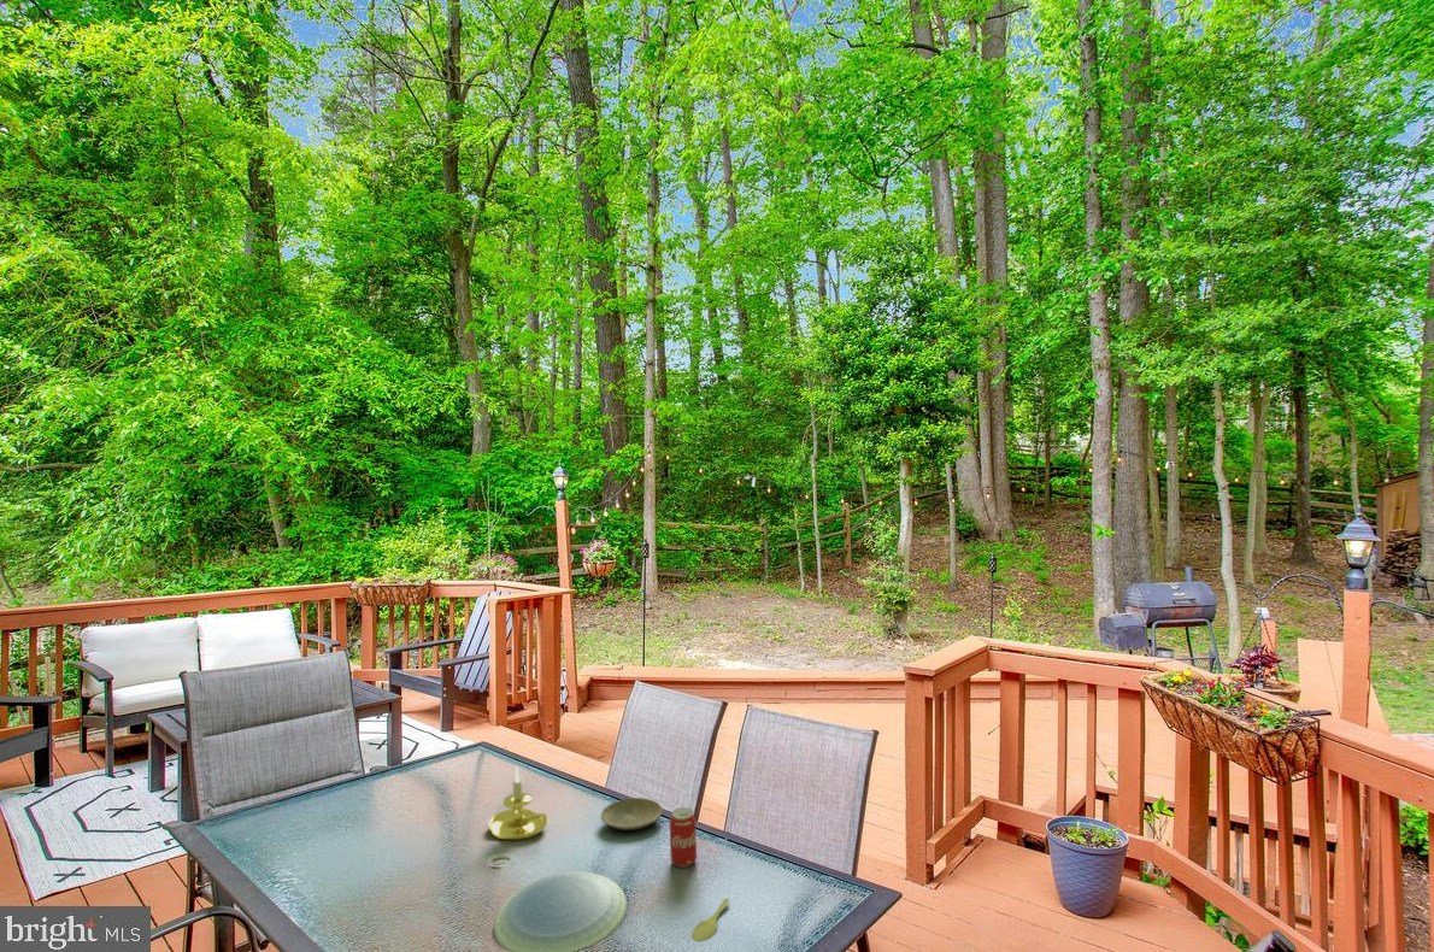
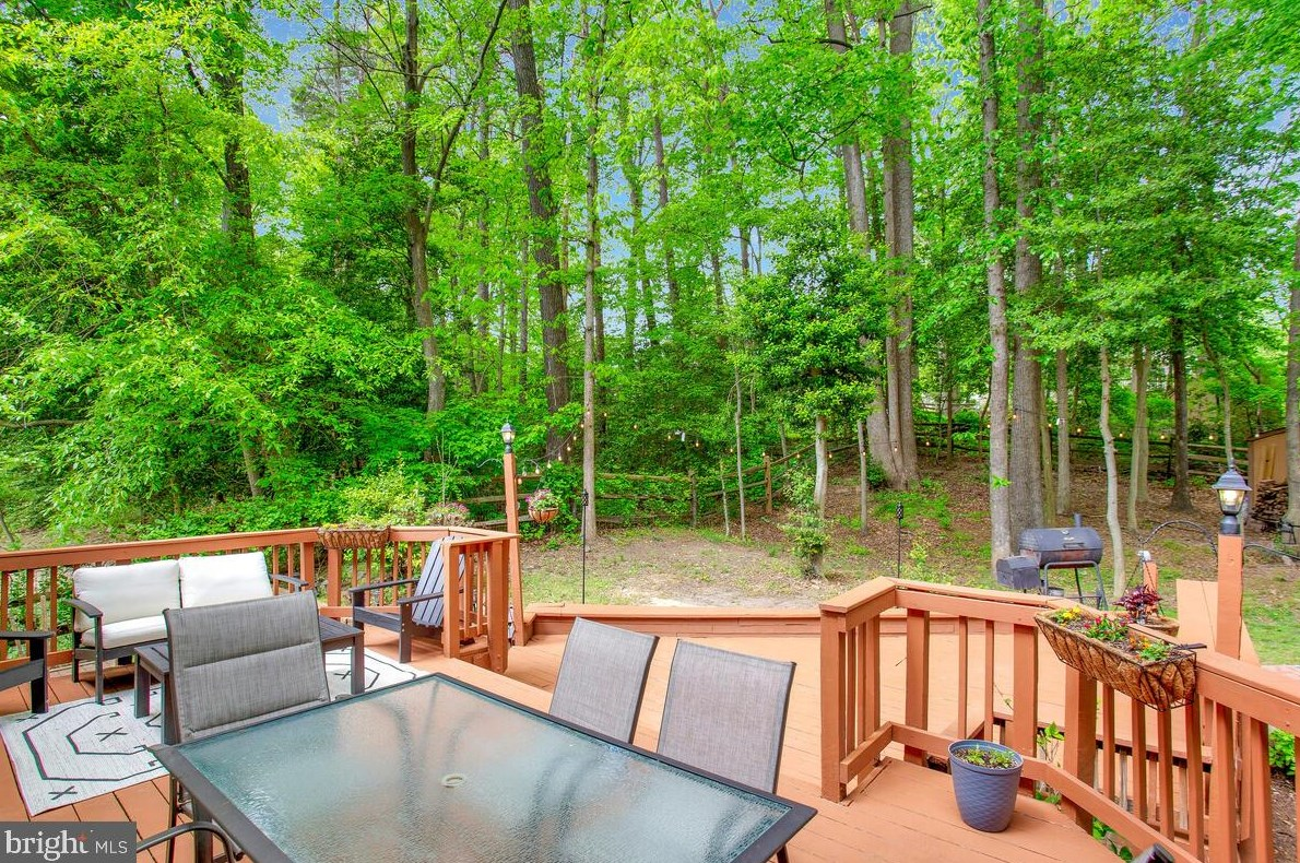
- candle holder [488,764,551,841]
- beverage can [669,806,698,869]
- plate [493,870,629,952]
- spoon [690,897,730,944]
- plate [599,797,664,831]
